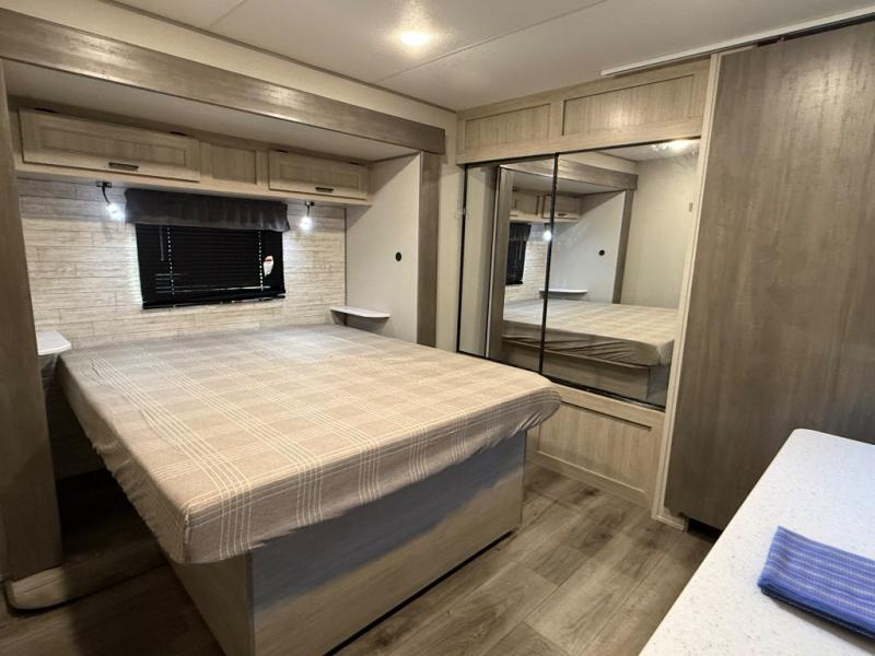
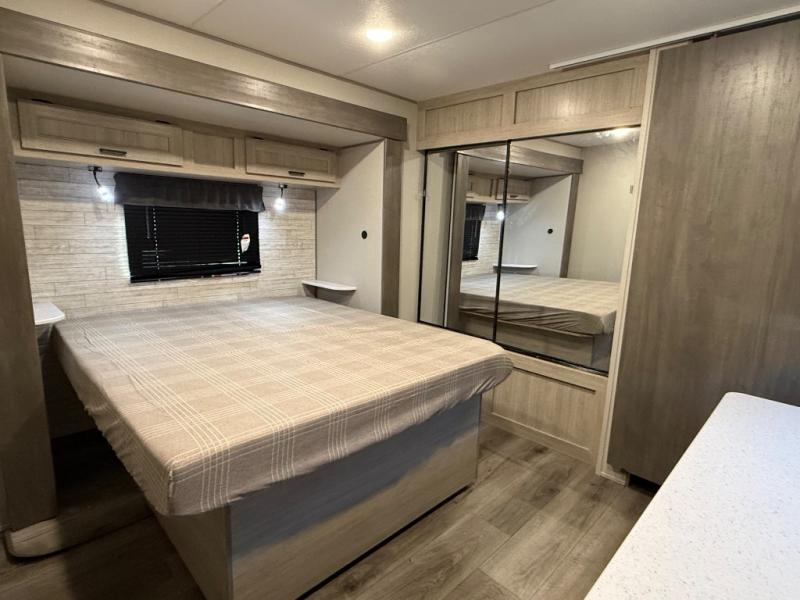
- dish towel [756,524,875,641]
